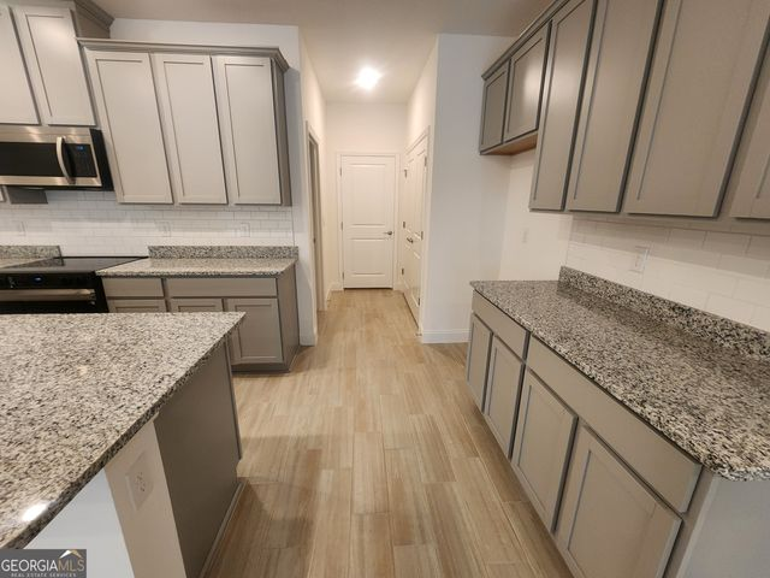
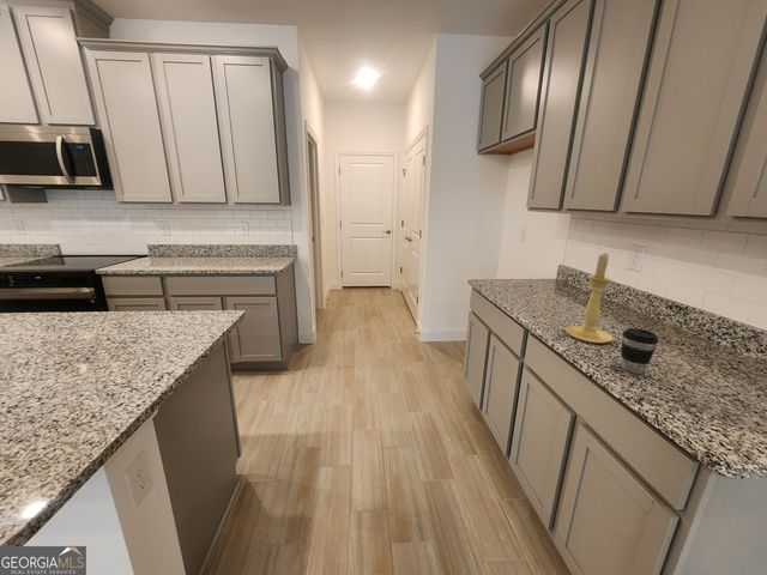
+ coffee cup [620,327,659,375]
+ candle holder [564,252,615,345]
